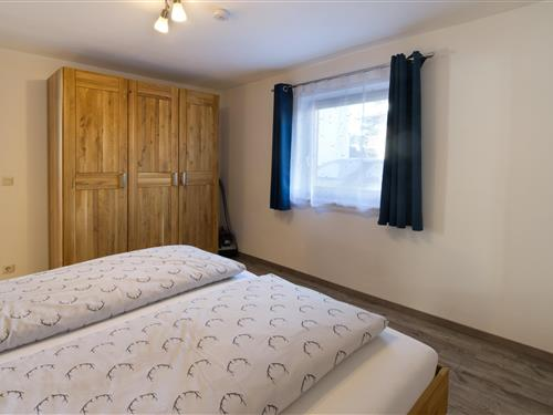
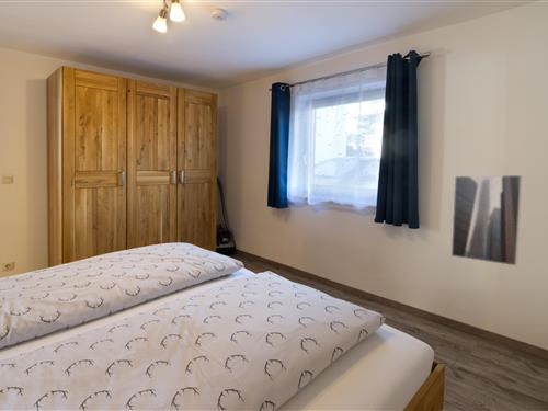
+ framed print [450,174,524,267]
